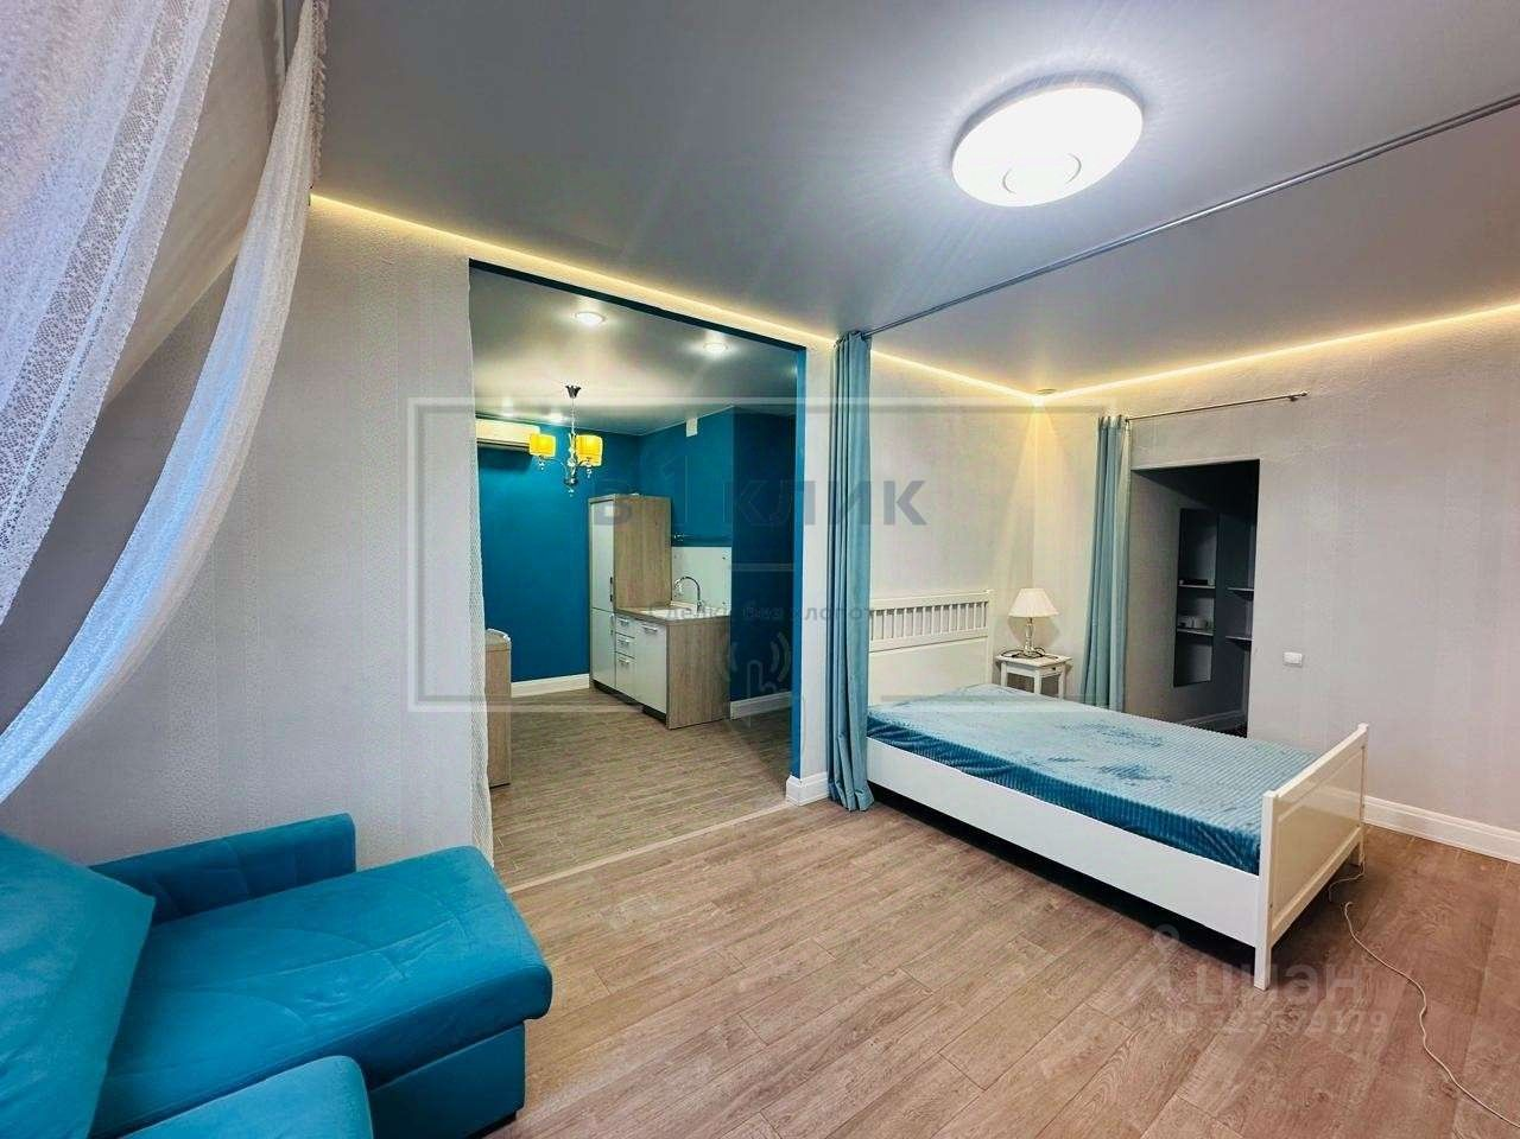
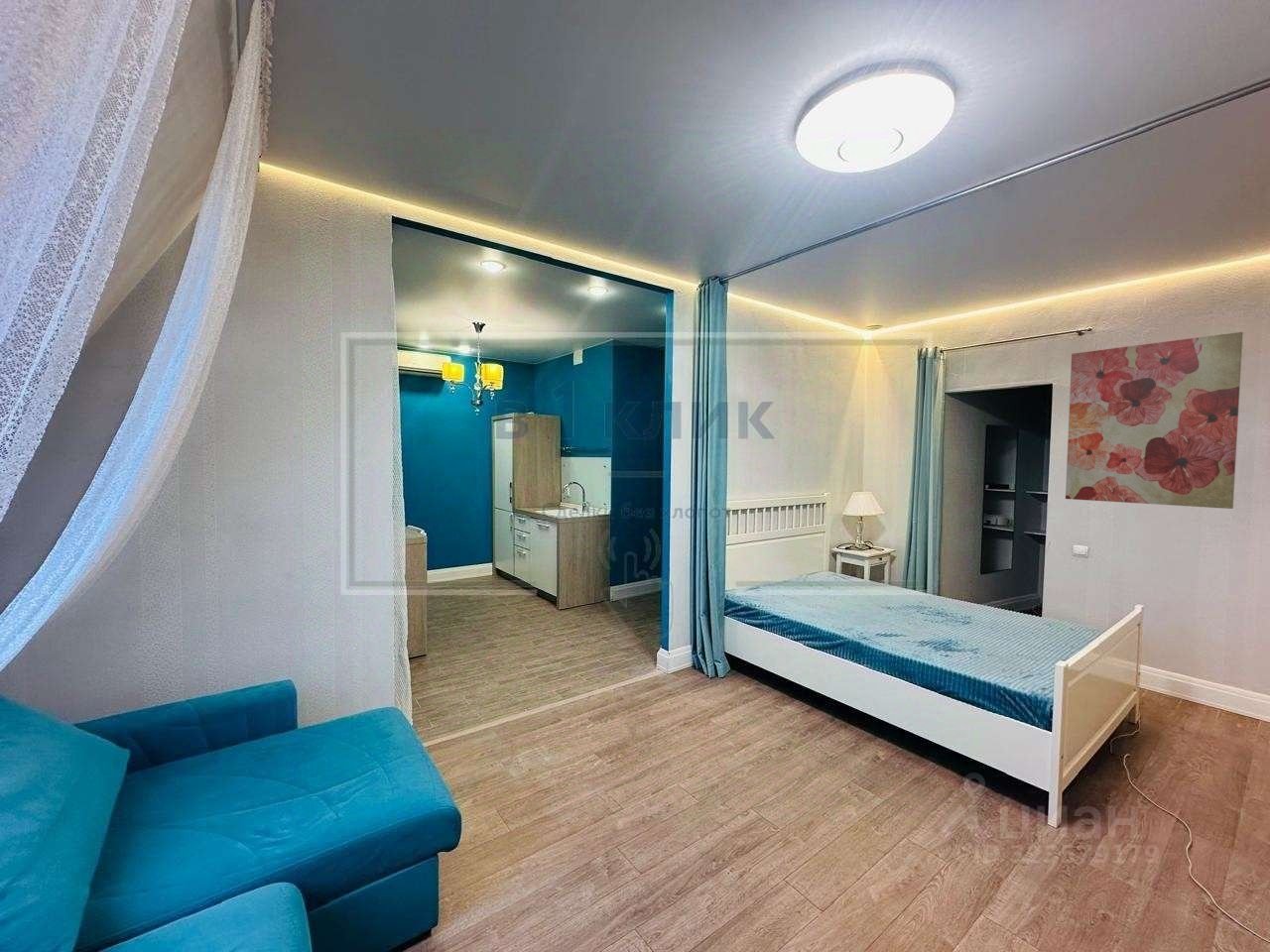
+ wall art [1065,331,1244,510]
